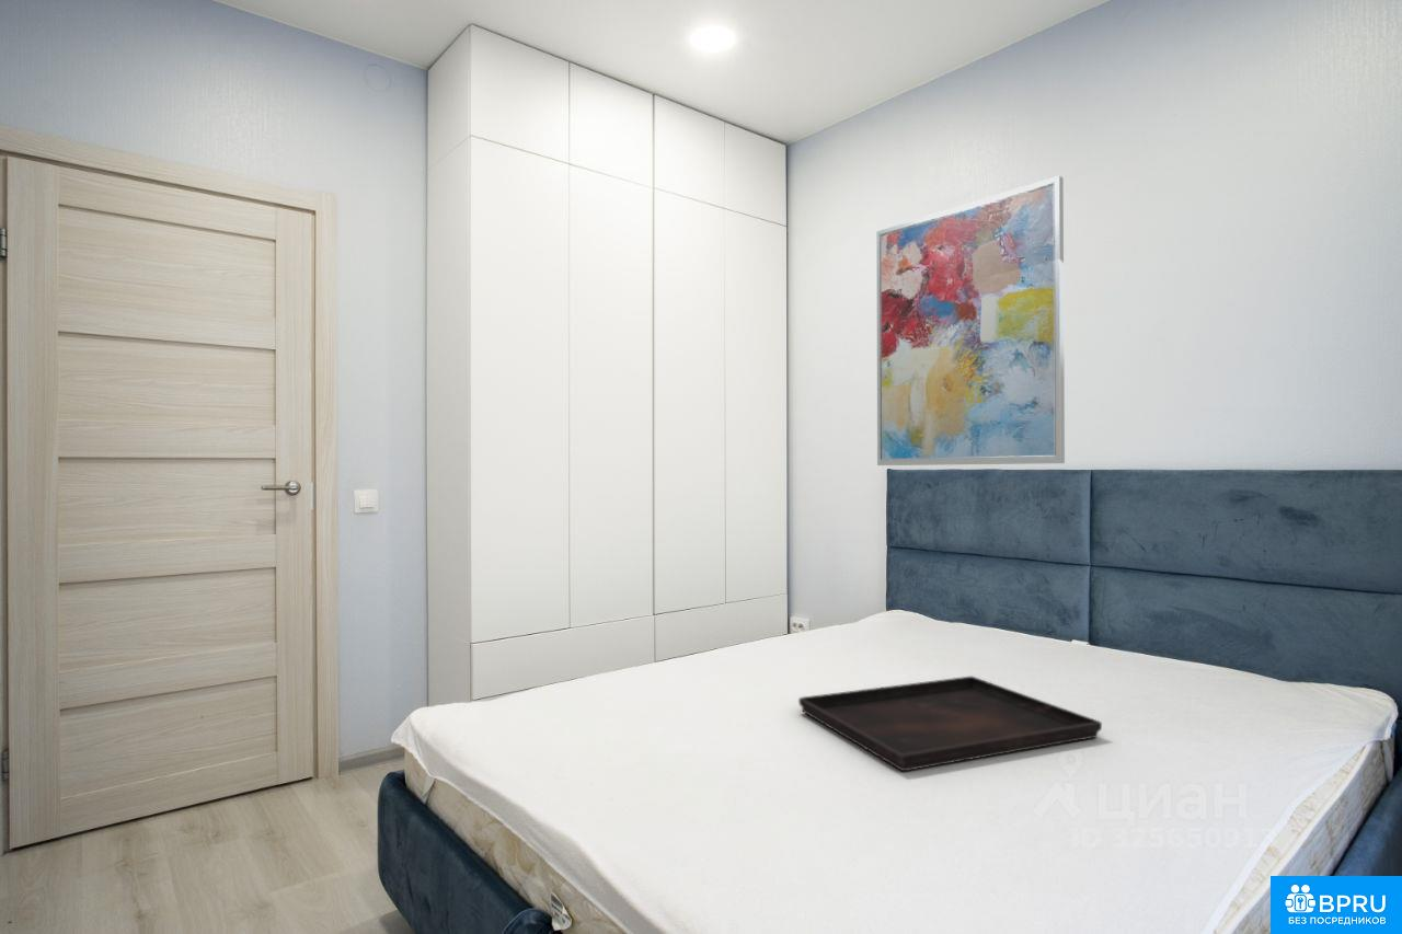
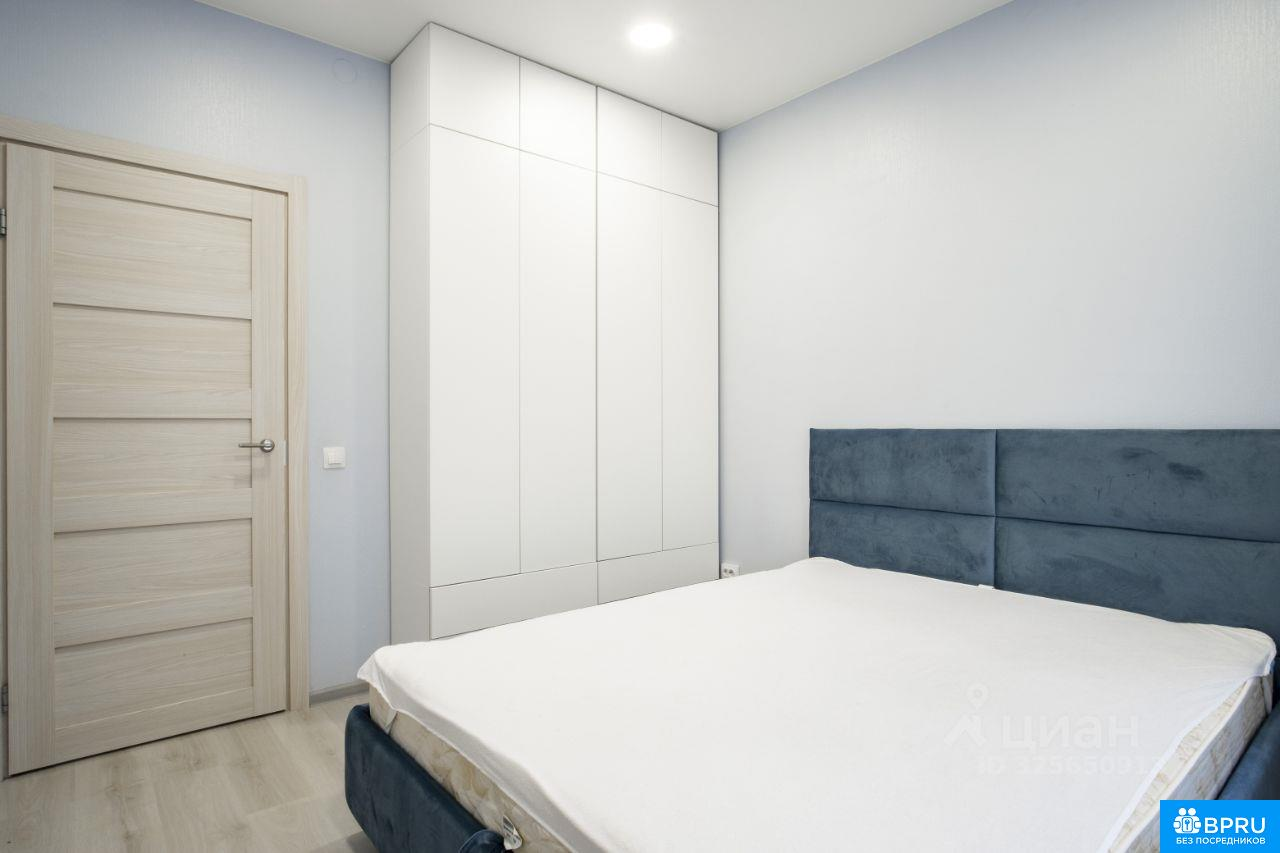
- wall art [875,175,1066,466]
- serving tray [797,676,1103,772]
